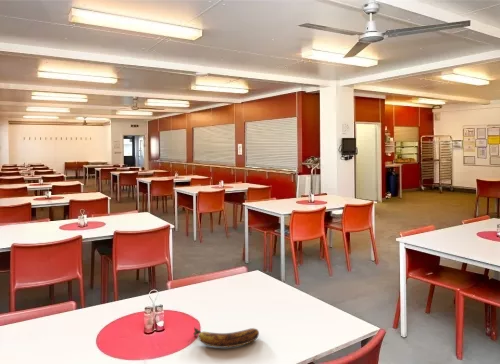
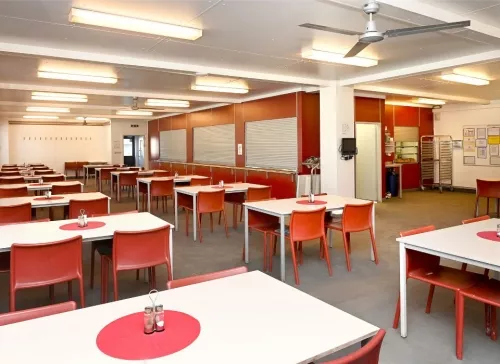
- banana [193,327,260,349]
